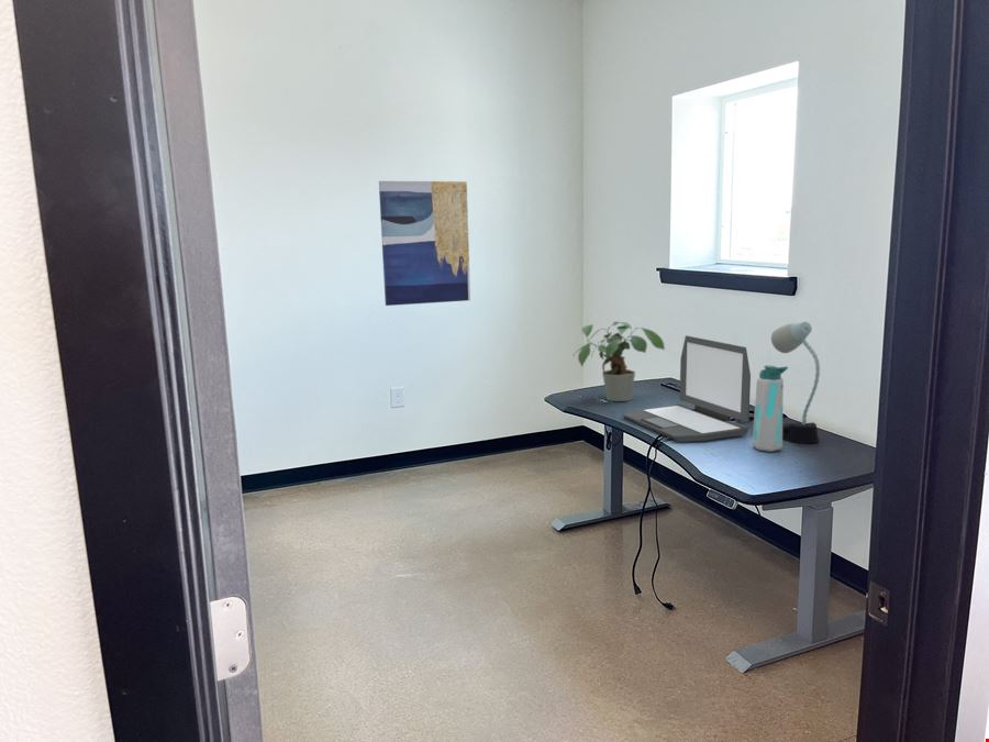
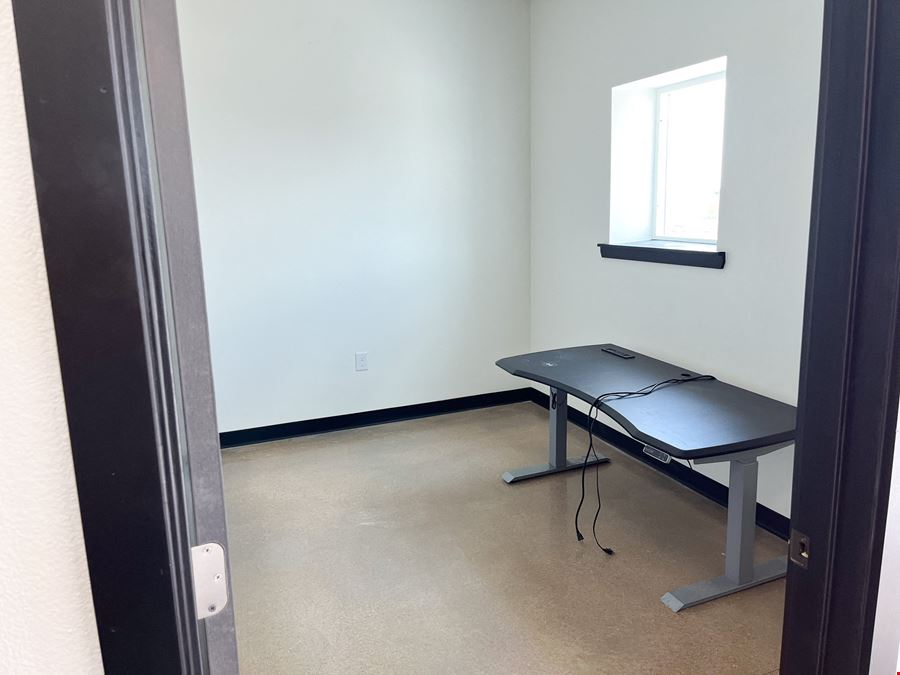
- wall art [378,180,471,307]
- potted plant [573,321,666,402]
- laptop [622,334,752,443]
- water bottle [752,364,789,453]
- desk lamp [770,321,821,444]
